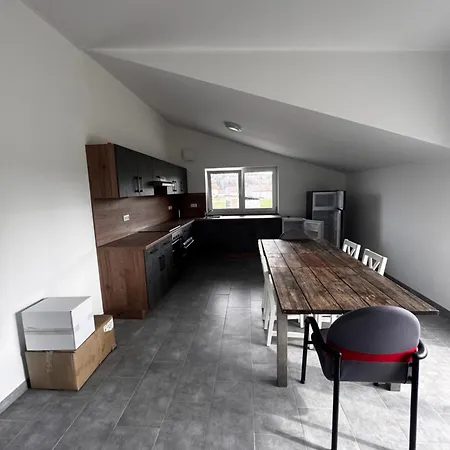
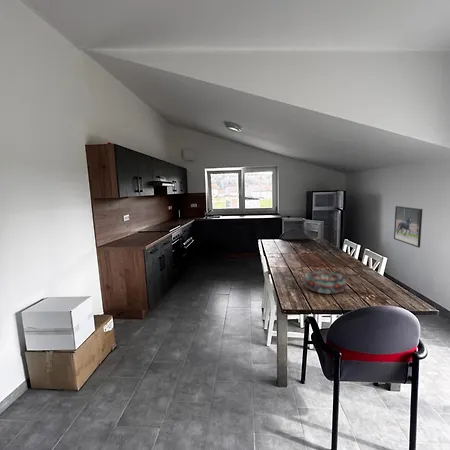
+ decorative bowl [302,270,348,295]
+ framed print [393,205,423,248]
